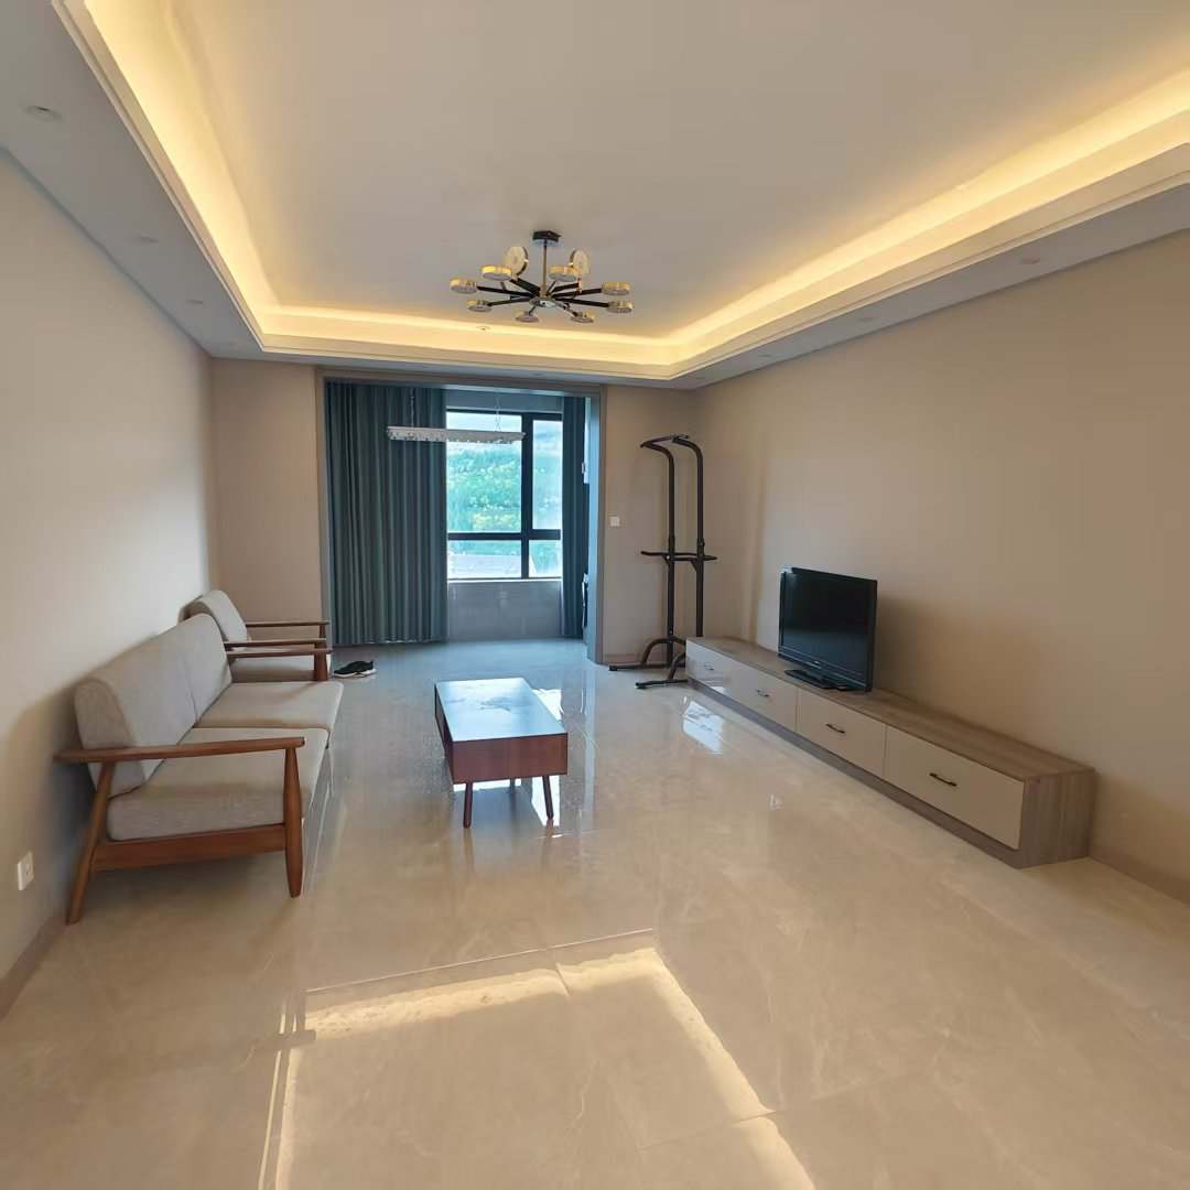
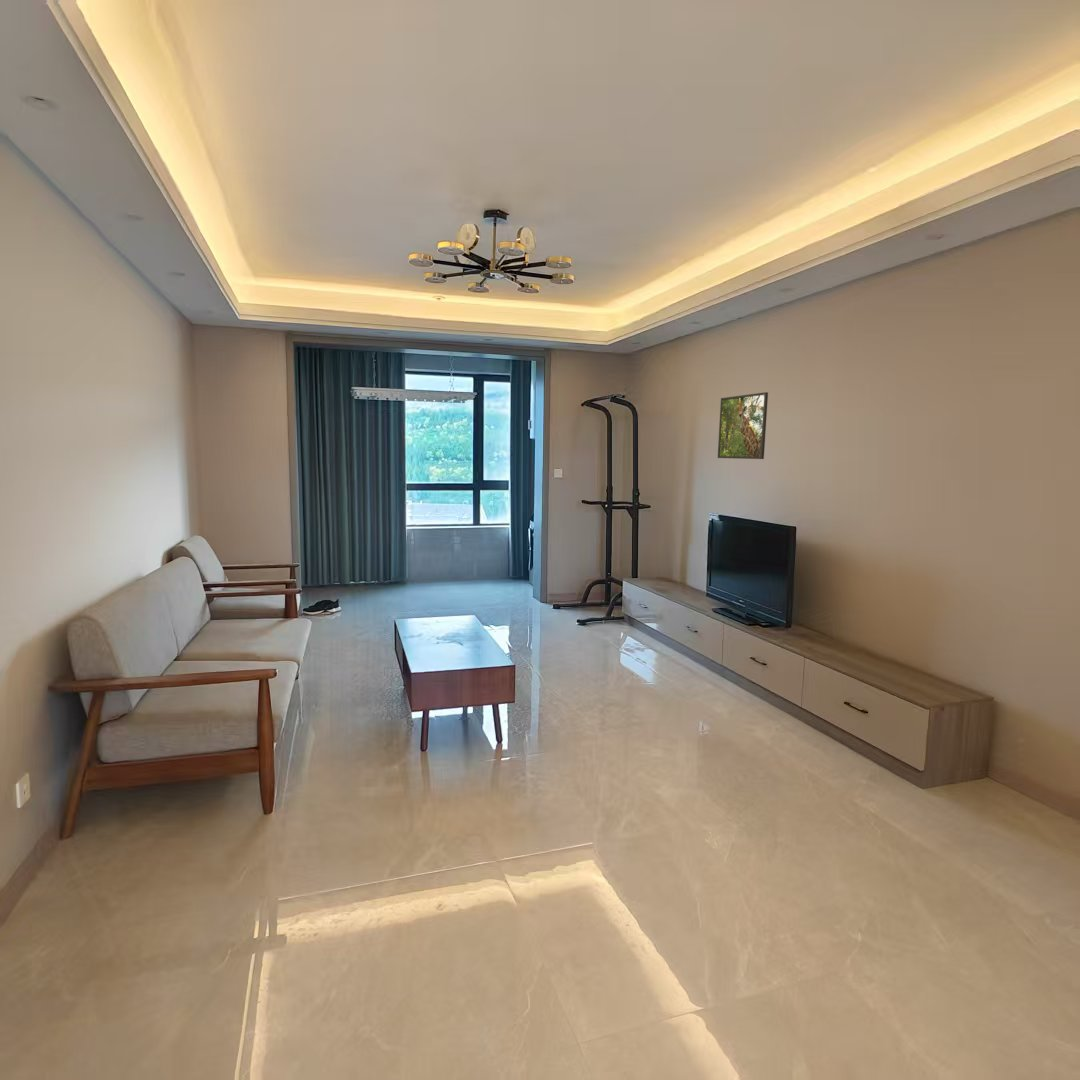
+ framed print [717,391,769,460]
